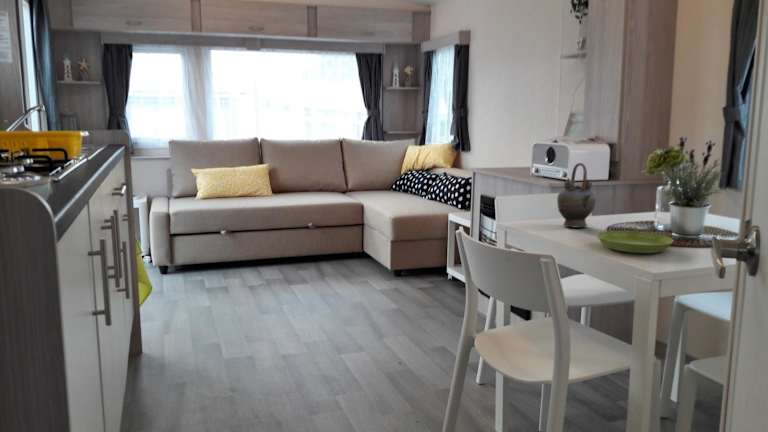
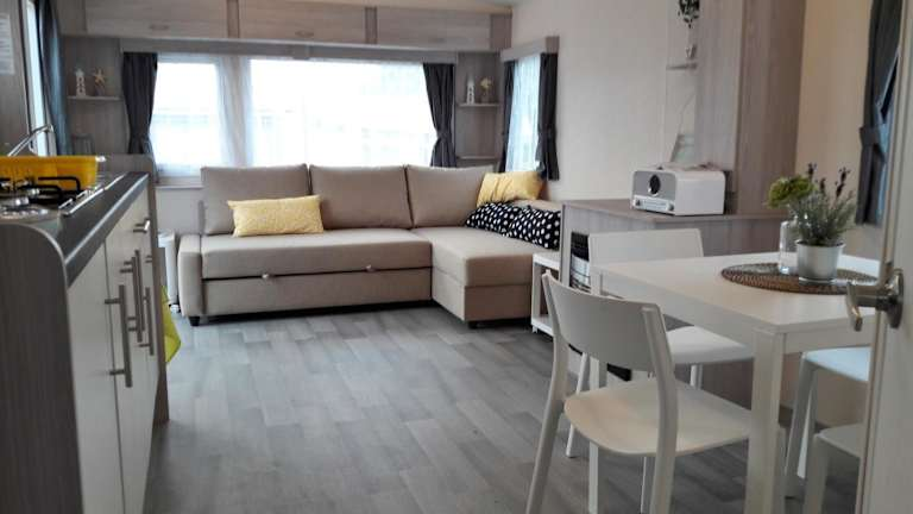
- teapot [556,162,597,228]
- saucer [596,230,674,254]
